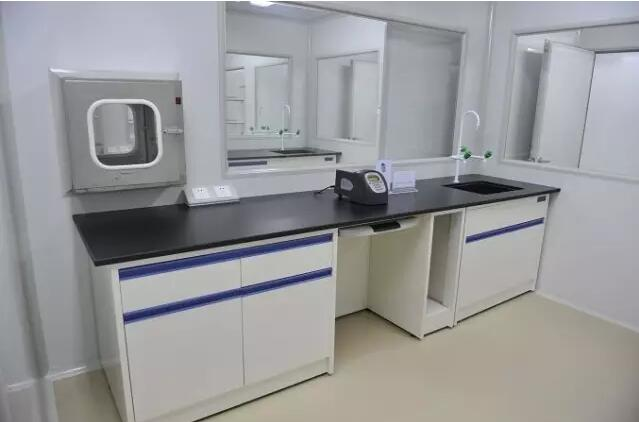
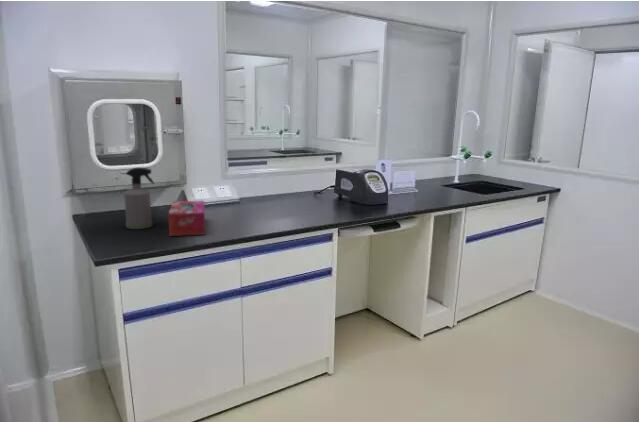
+ tissue box [167,200,206,237]
+ spray bottle [123,167,155,230]
